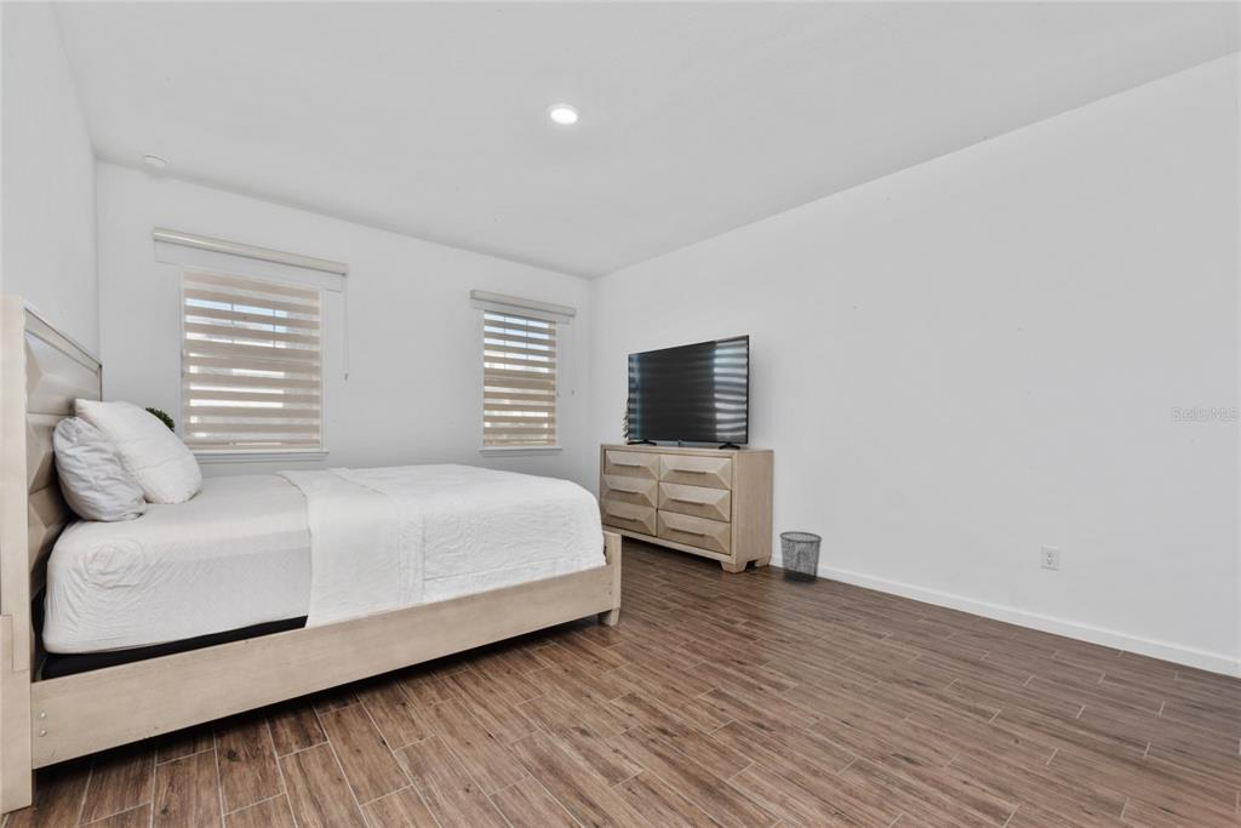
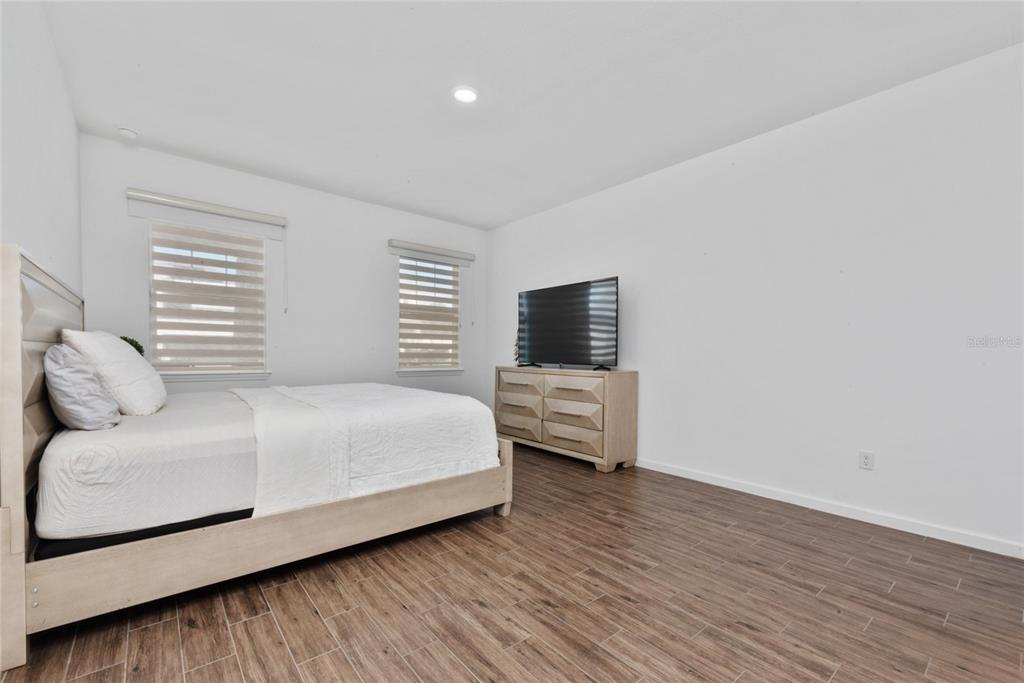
- waste bin [778,531,823,586]
